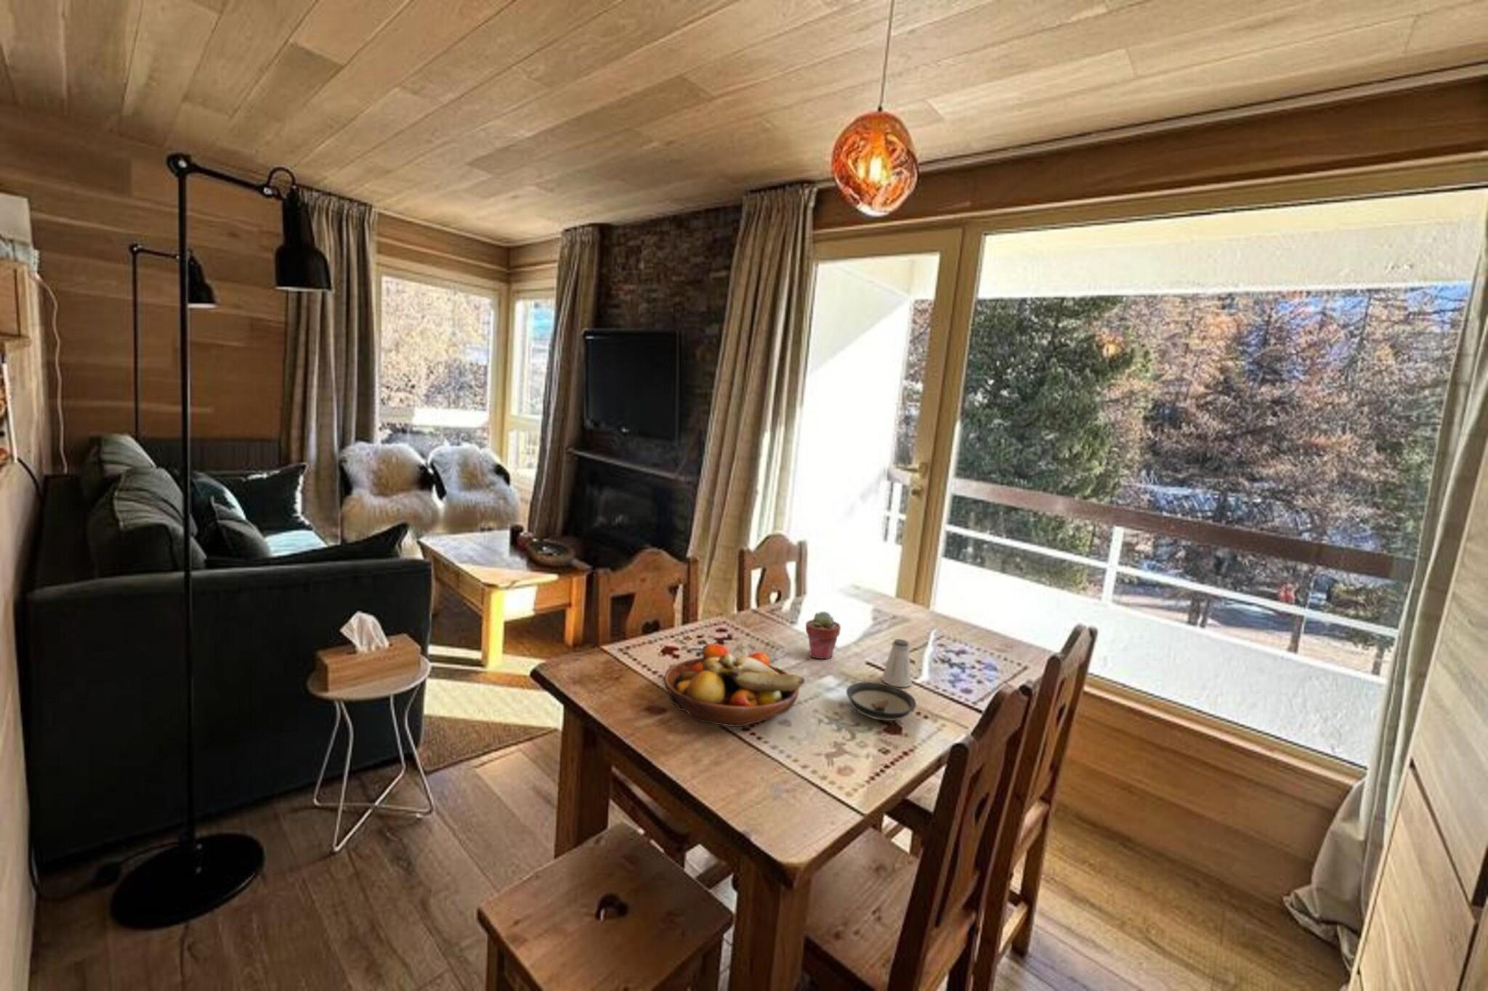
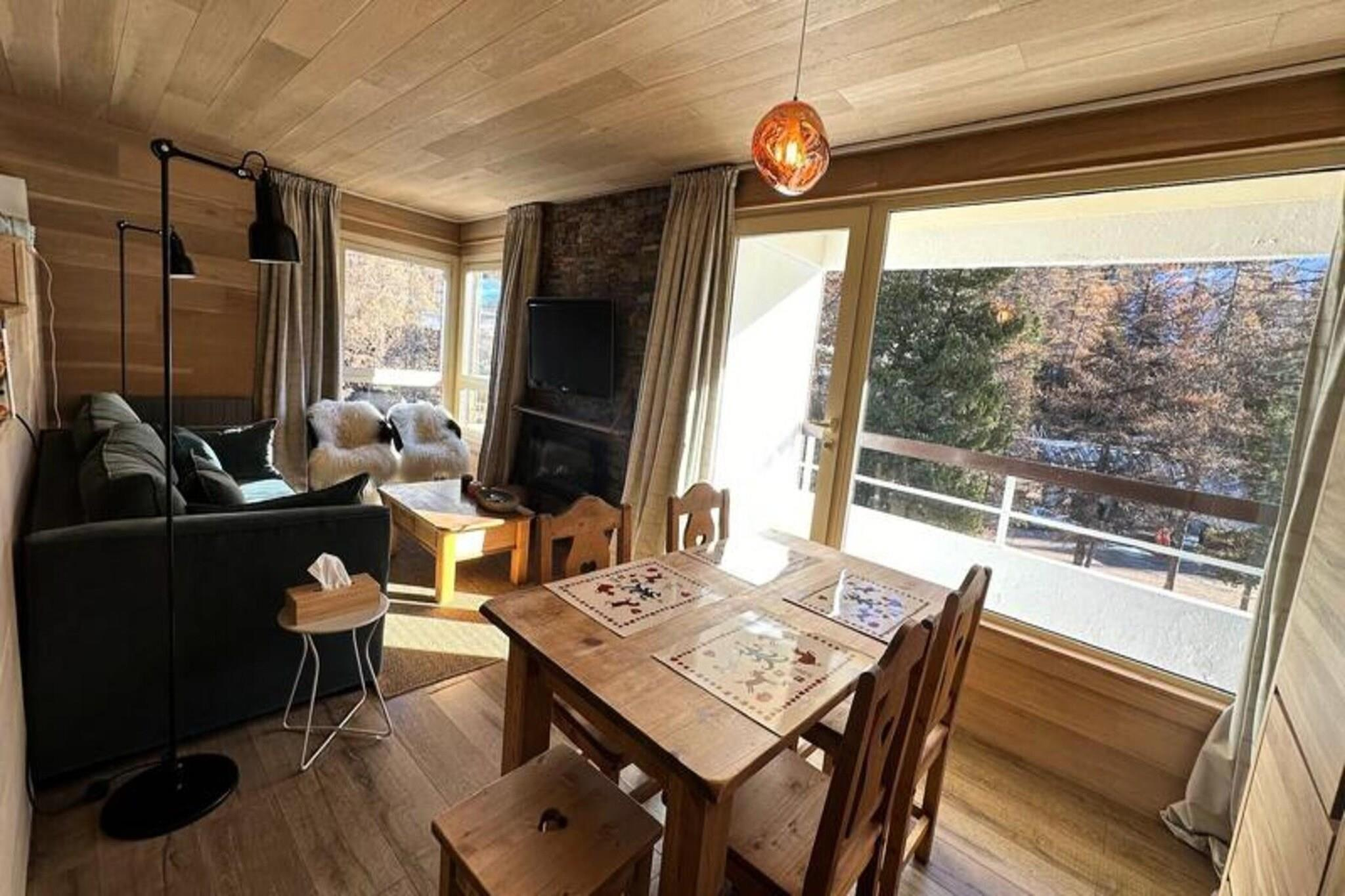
- potted succulent [805,611,842,659]
- fruit bowl [664,643,805,728]
- saltshaker [881,638,912,688]
- saucer [845,681,917,721]
